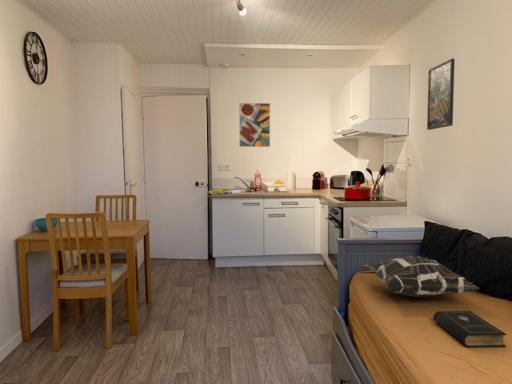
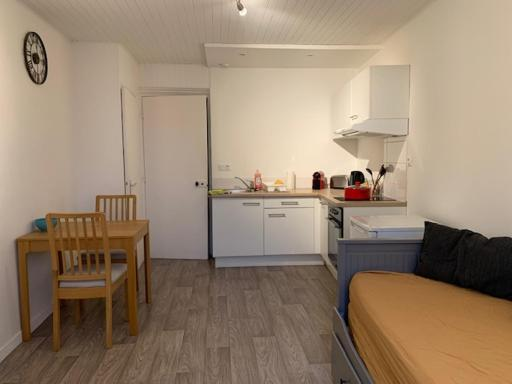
- decorative pillow [359,254,481,298]
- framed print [238,102,271,148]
- book [433,310,507,348]
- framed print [426,57,456,131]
